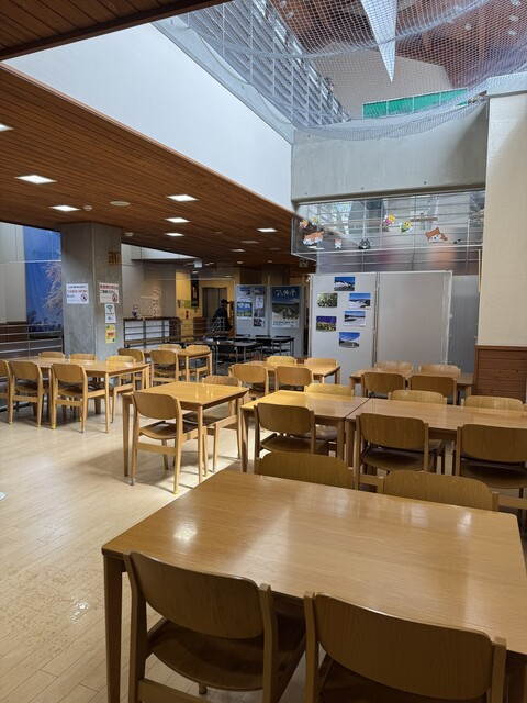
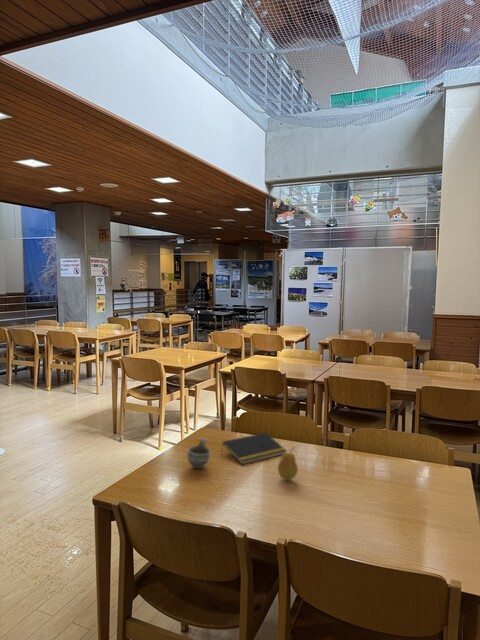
+ cup [186,437,212,470]
+ fruit [277,445,299,481]
+ notepad [220,431,288,465]
